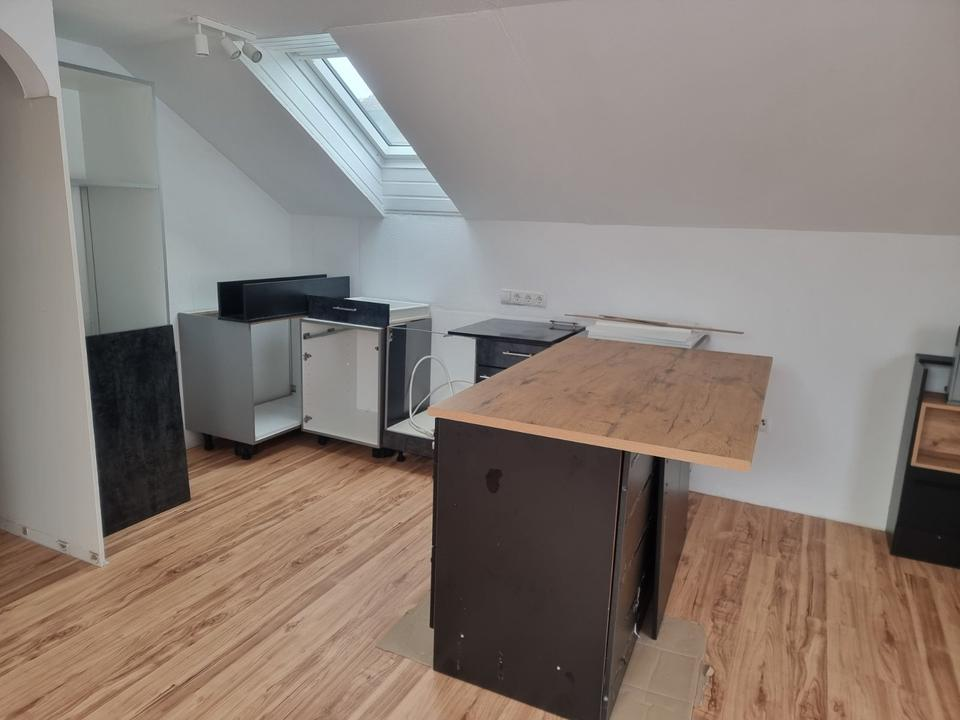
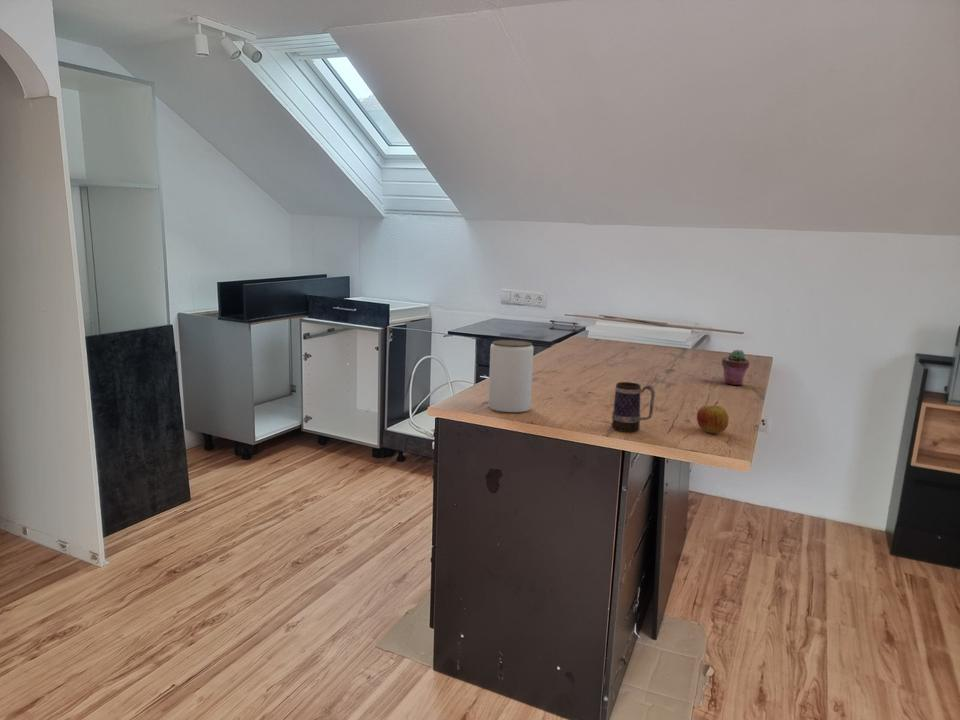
+ potted succulent [720,348,751,386]
+ apple [696,401,730,434]
+ jar [487,339,535,413]
+ mug [611,381,656,433]
